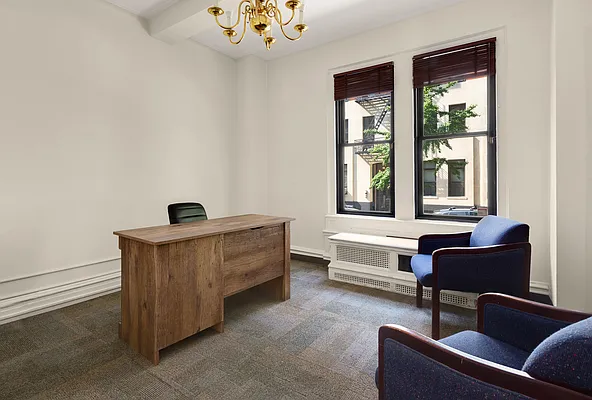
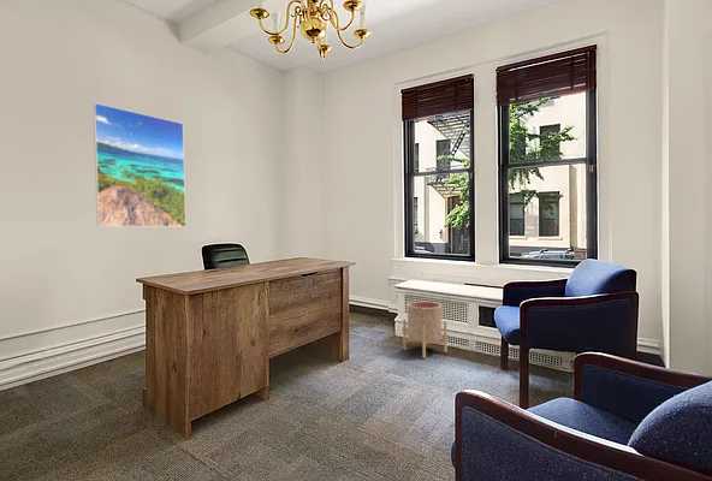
+ planter [402,301,449,360]
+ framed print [93,102,188,227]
